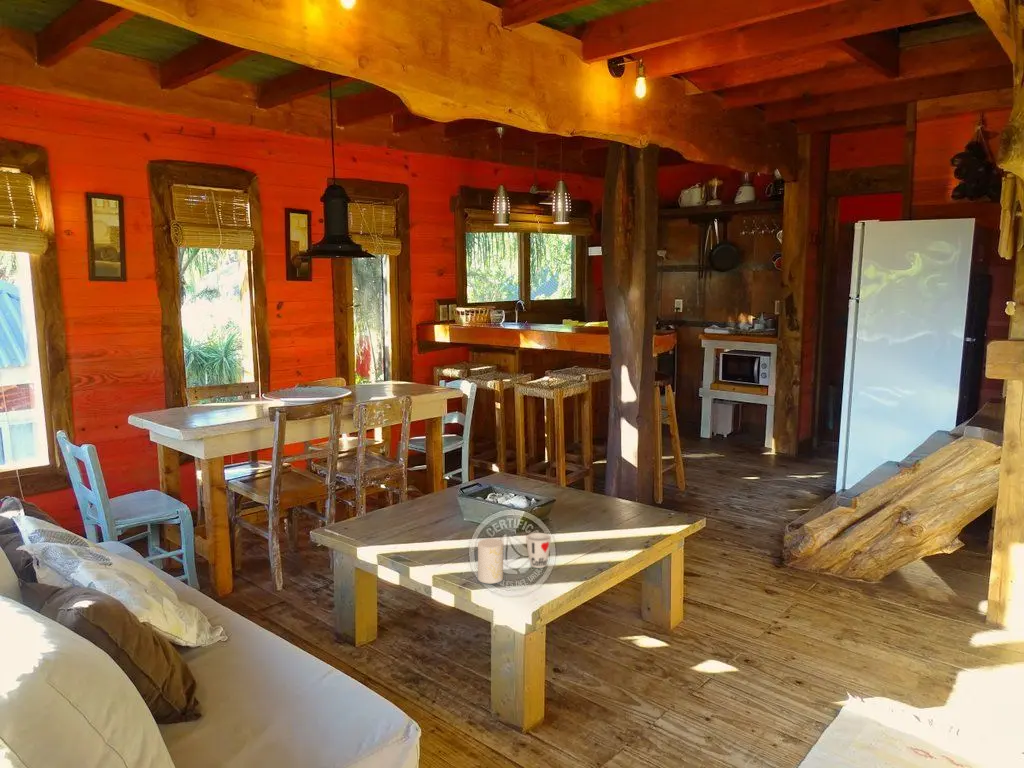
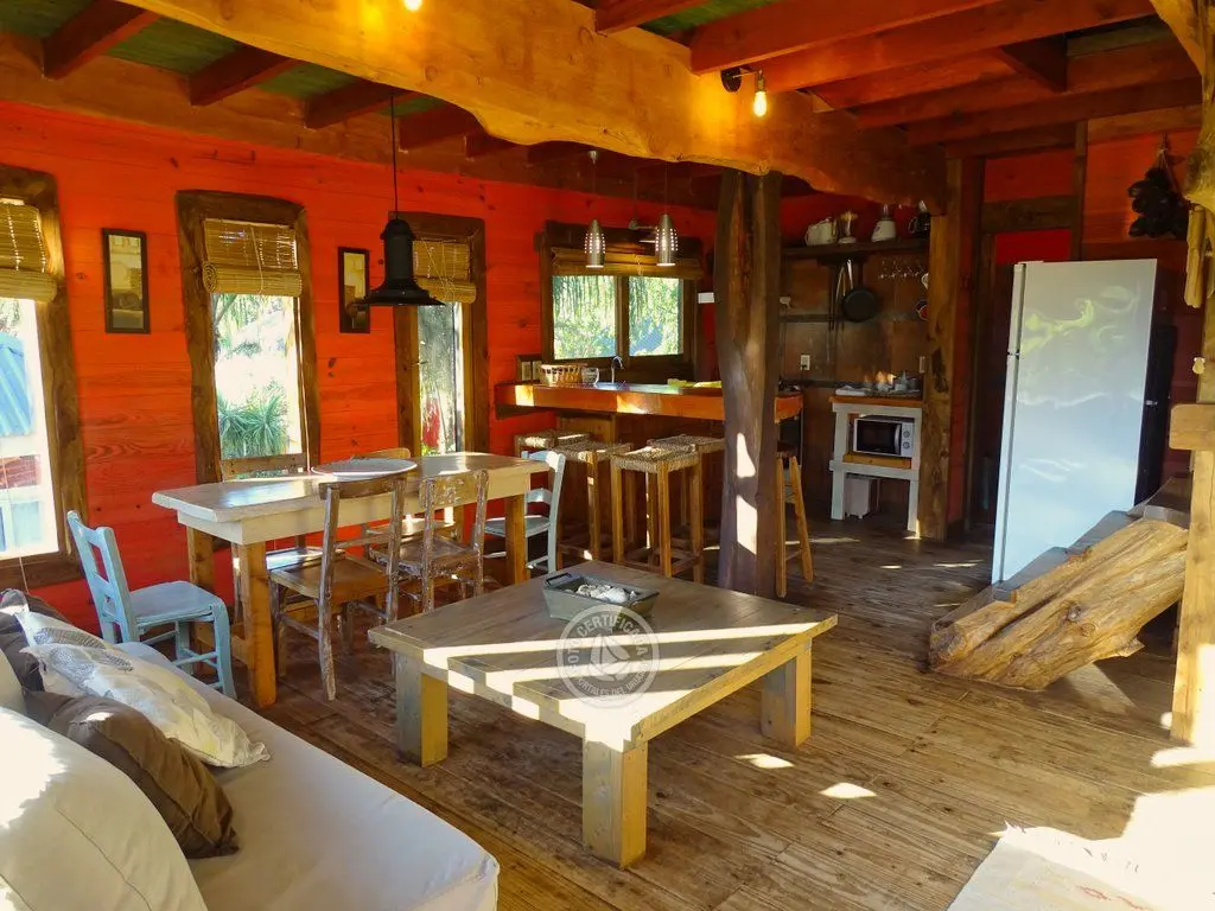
- cup [526,532,552,569]
- cup [477,538,504,584]
